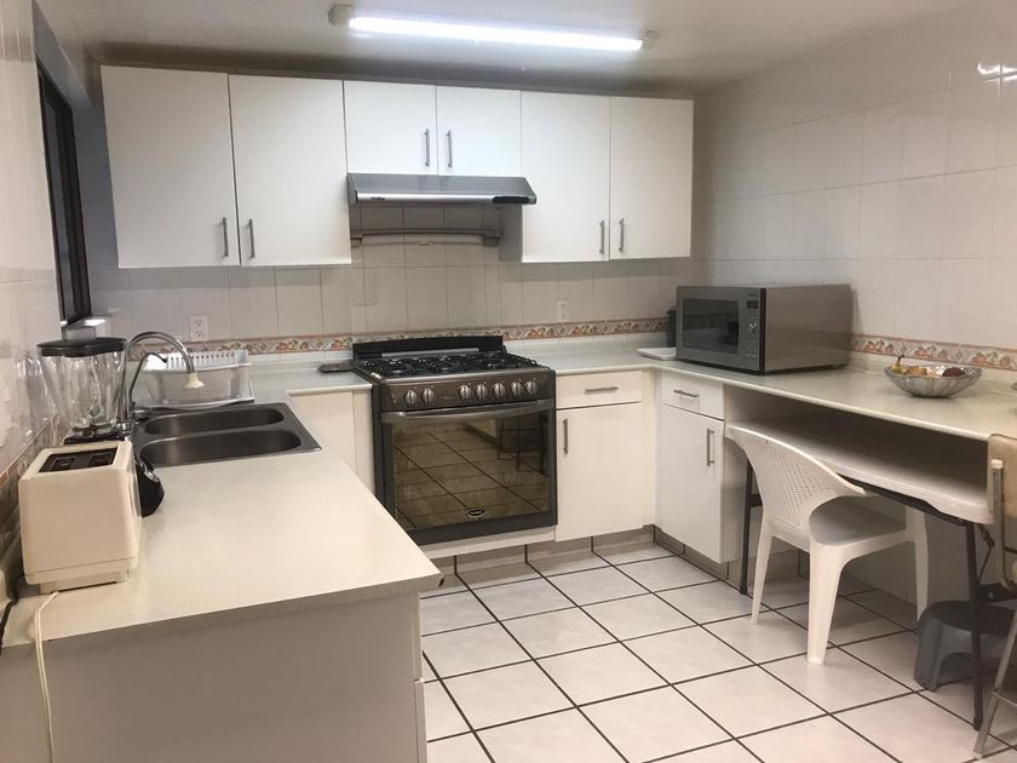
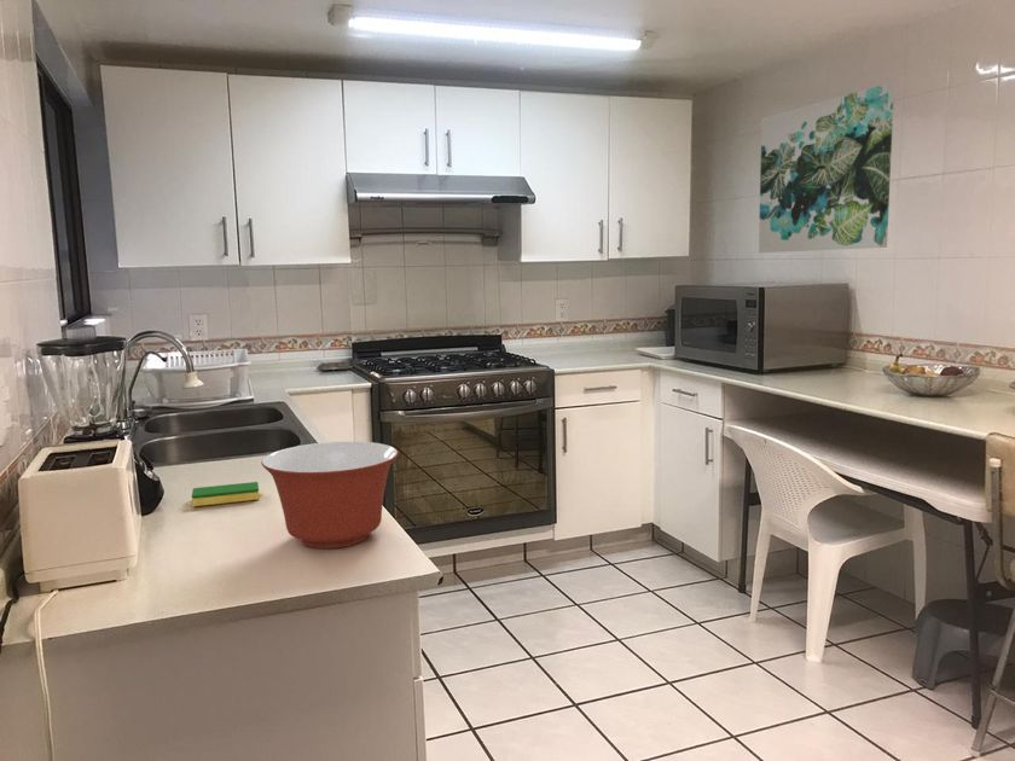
+ wall art [758,82,895,254]
+ dish sponge [191,481,261,507]
+ mixing bowl [260,440,399,550]
